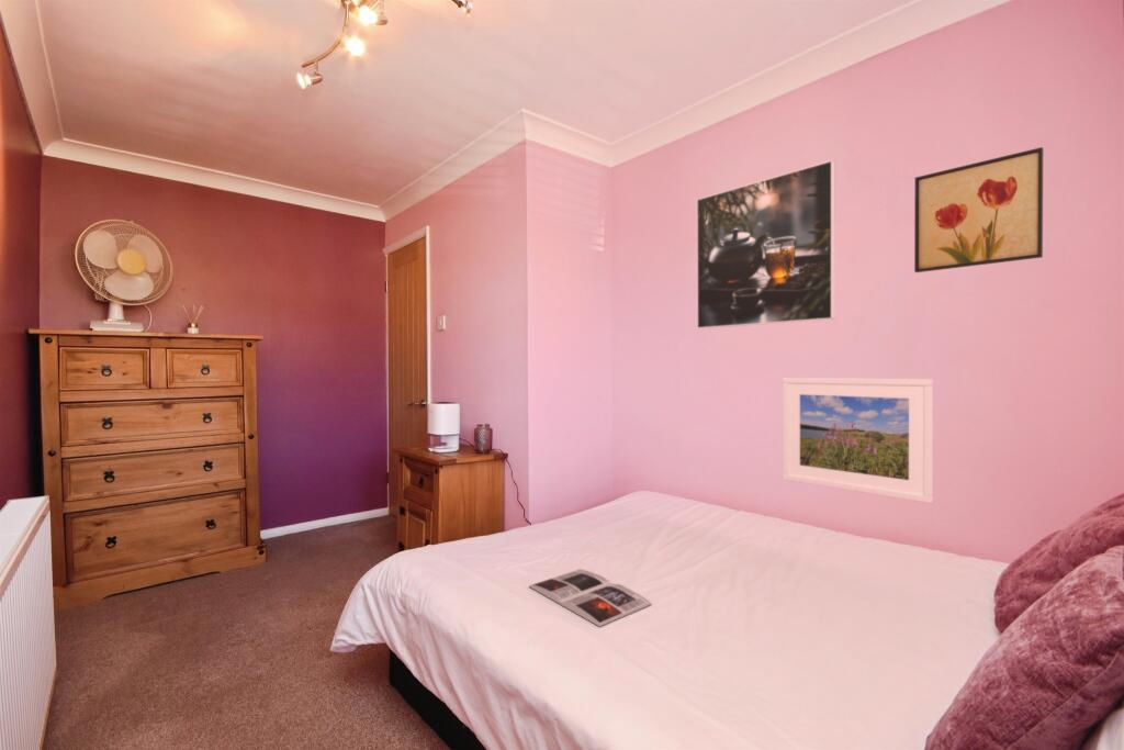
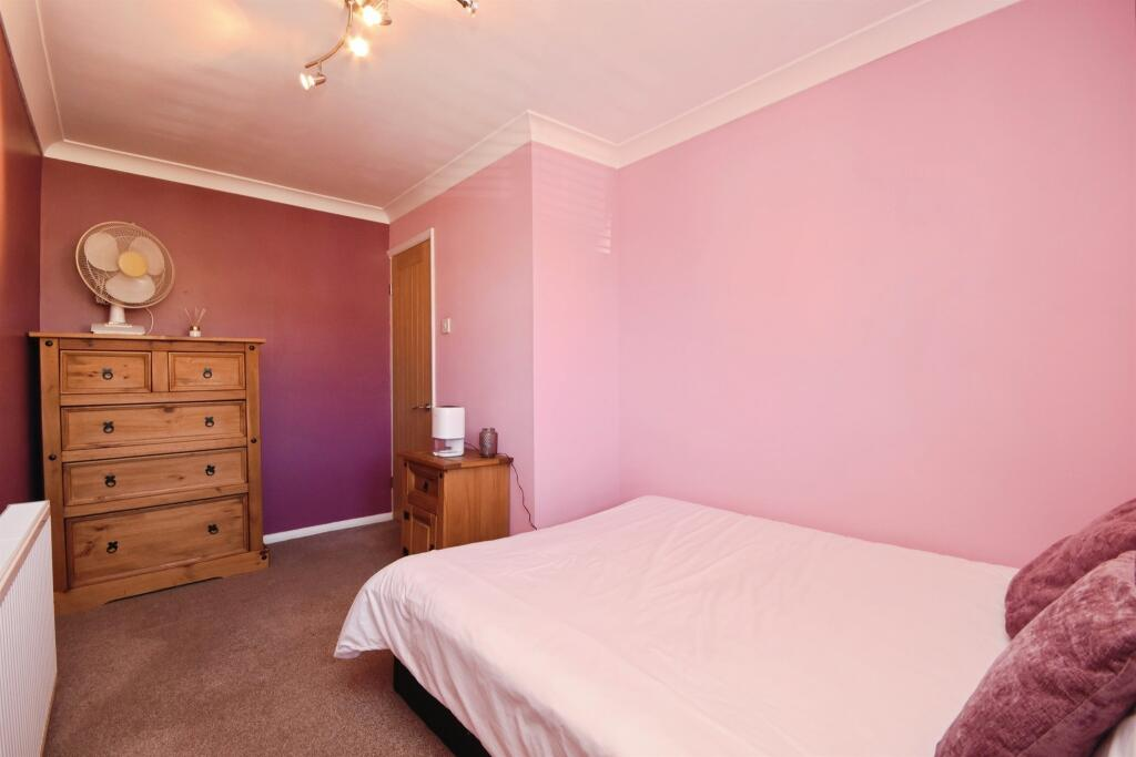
- wall art [913,146,1044,273]
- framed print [696,159,836,329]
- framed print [782,377,934,504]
- magazine [528,568,652,628]
